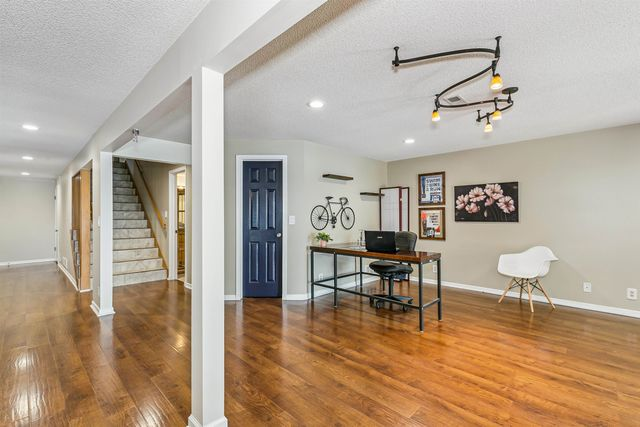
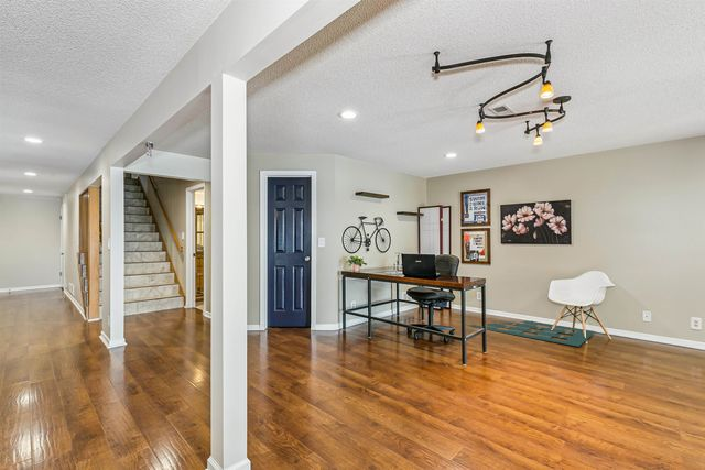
+ area rug [467,320,597,348]
